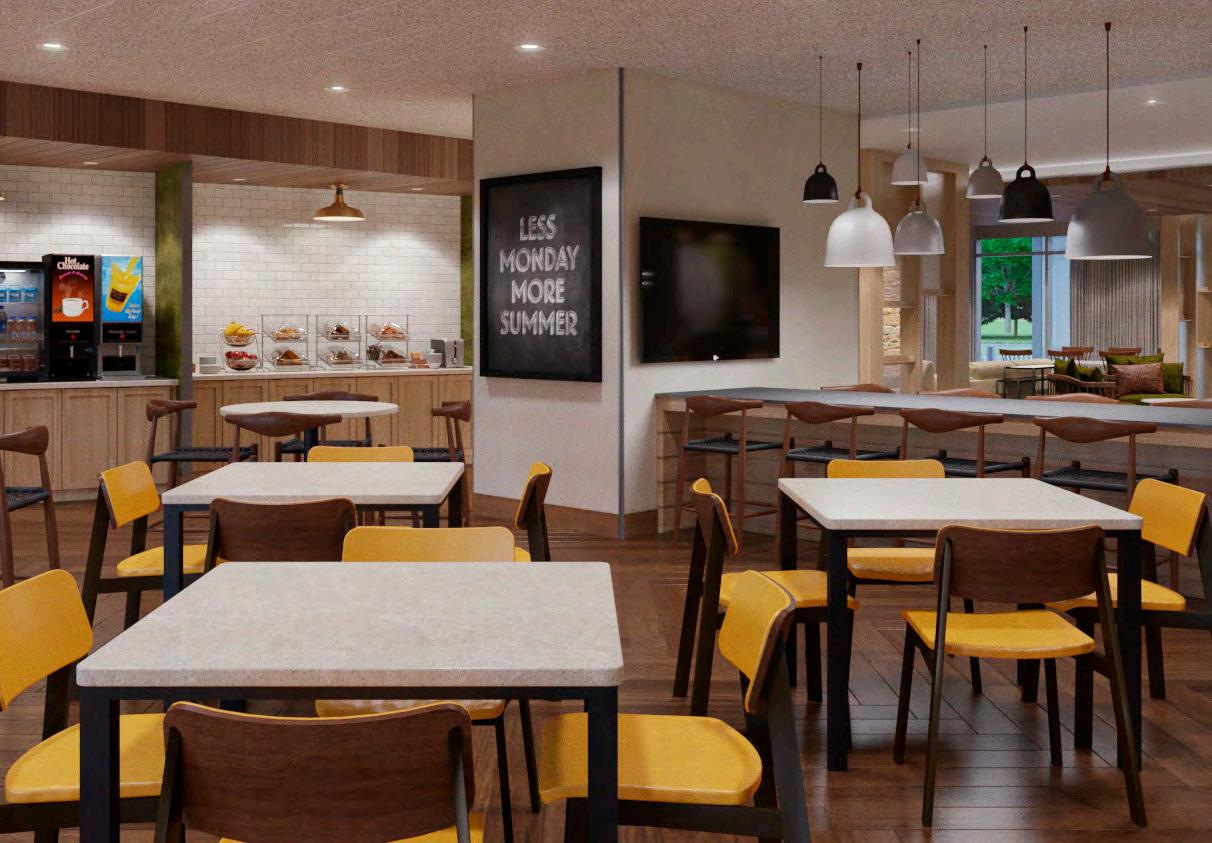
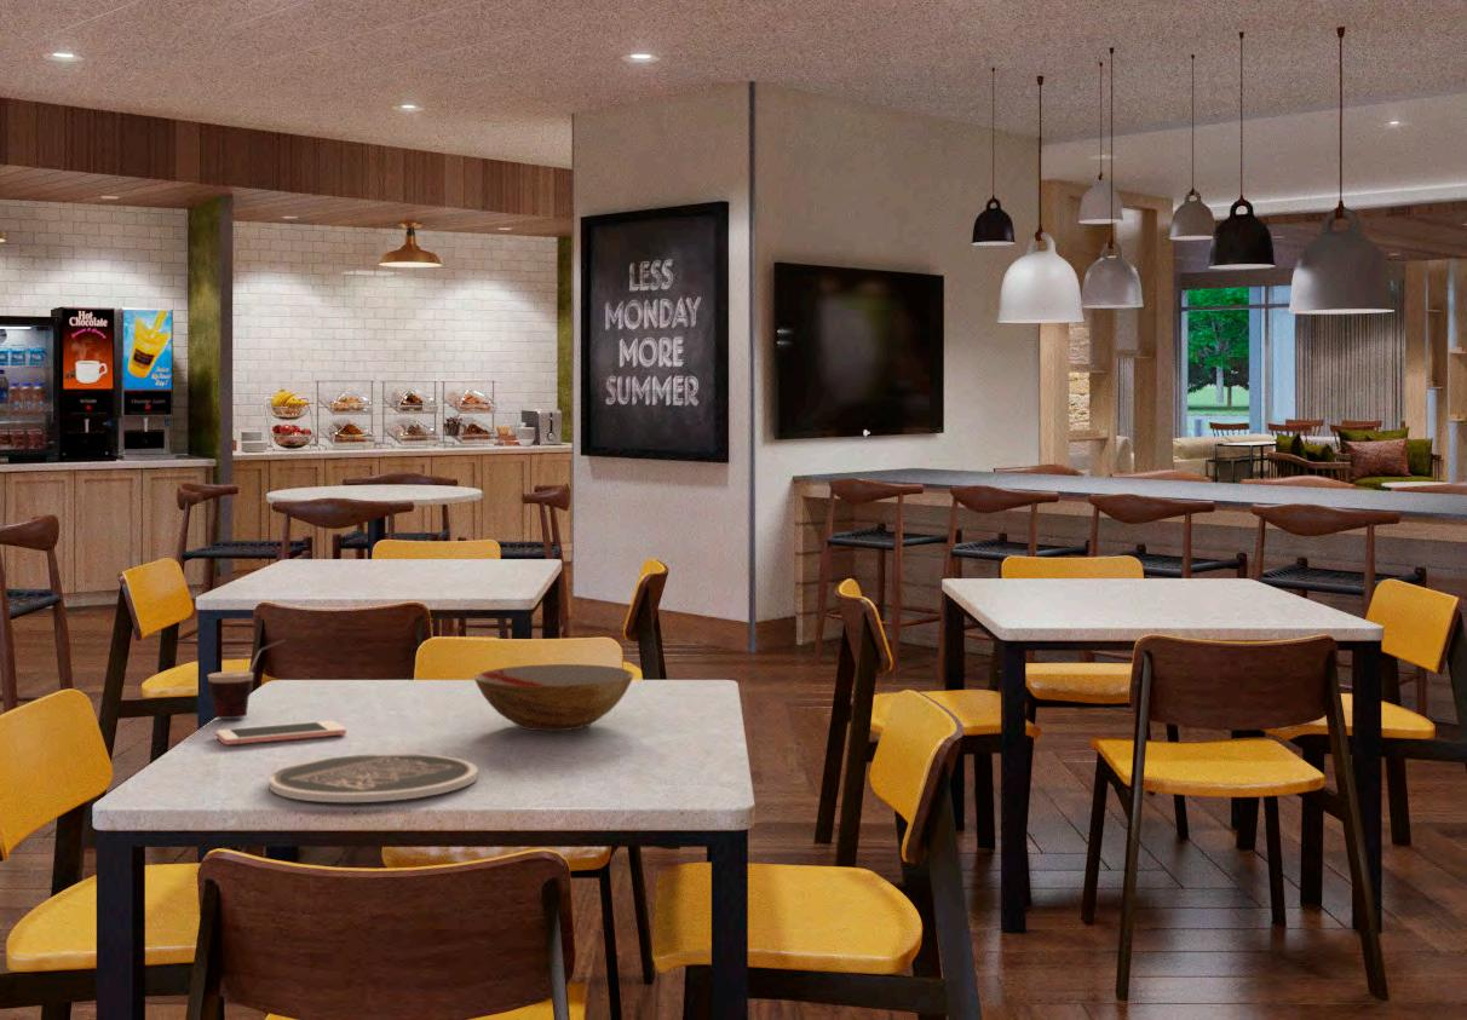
+ cell phone [214,720,347,747]
+ bowl [473,663,635,732]
+ cup [206,638,287,720]
+ plate [269,753,478,803]
